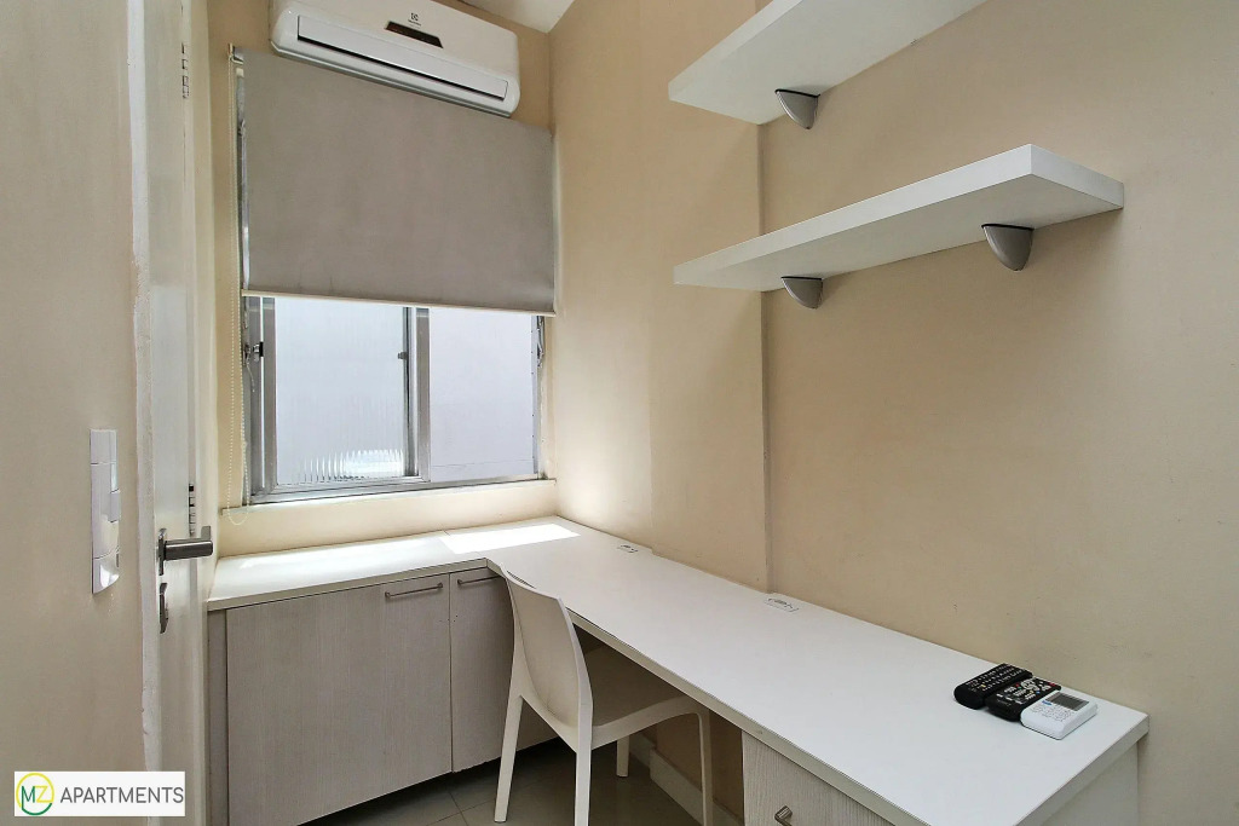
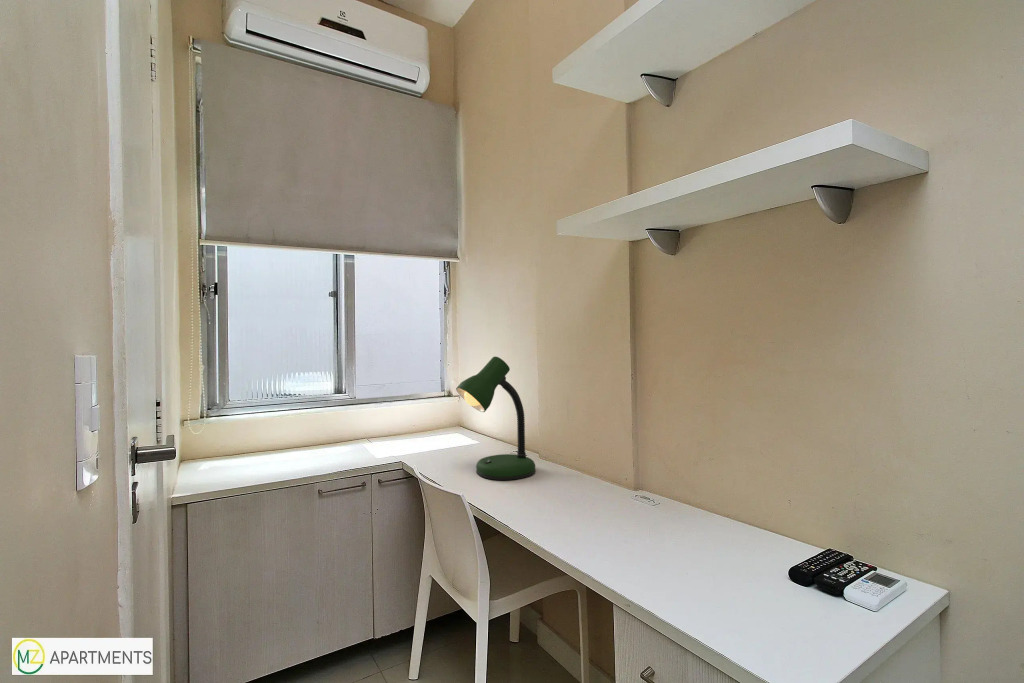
+ desk lamp [455,356,536,481]
